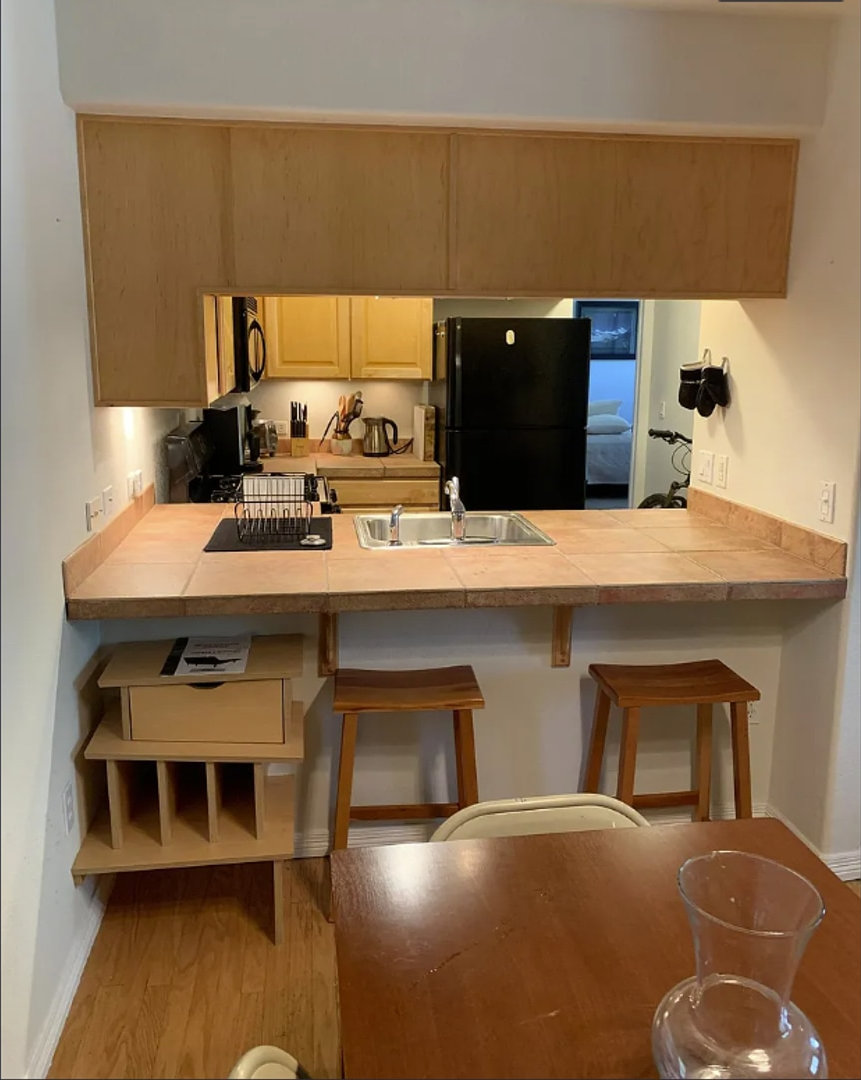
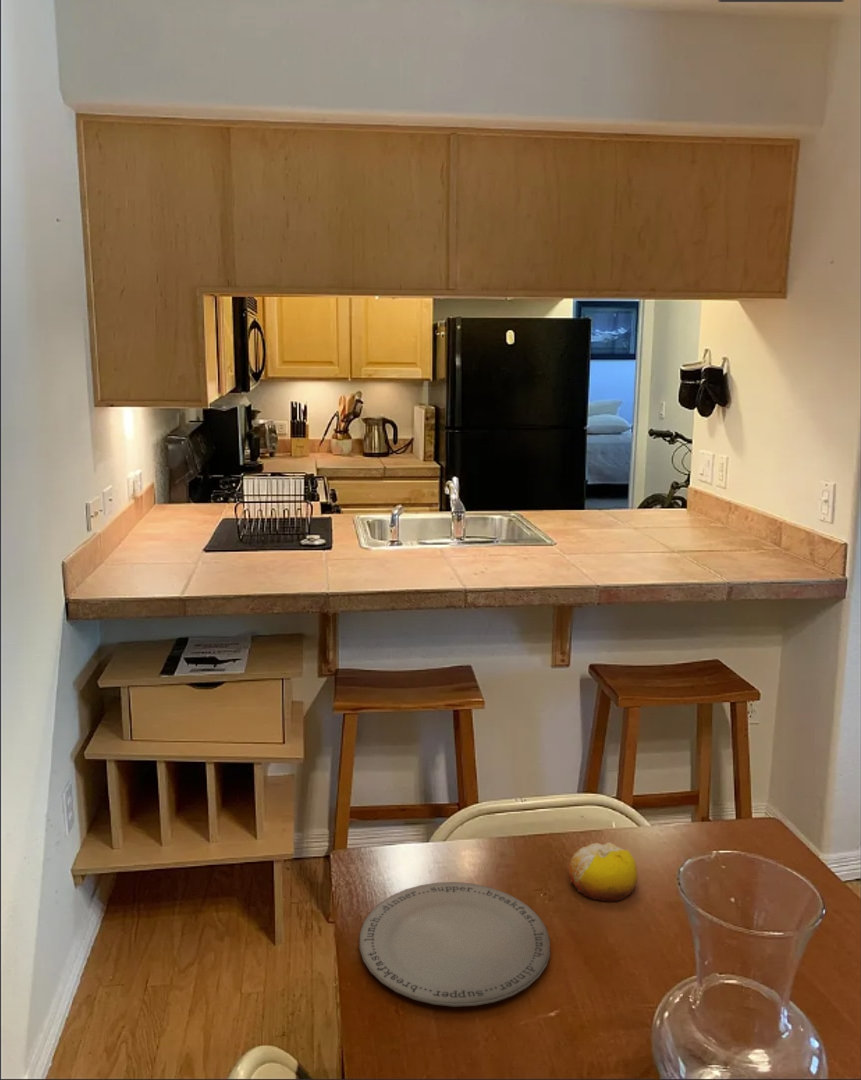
+ plate [359,881,551,1008]
+ fruit [567,842,639,902]
